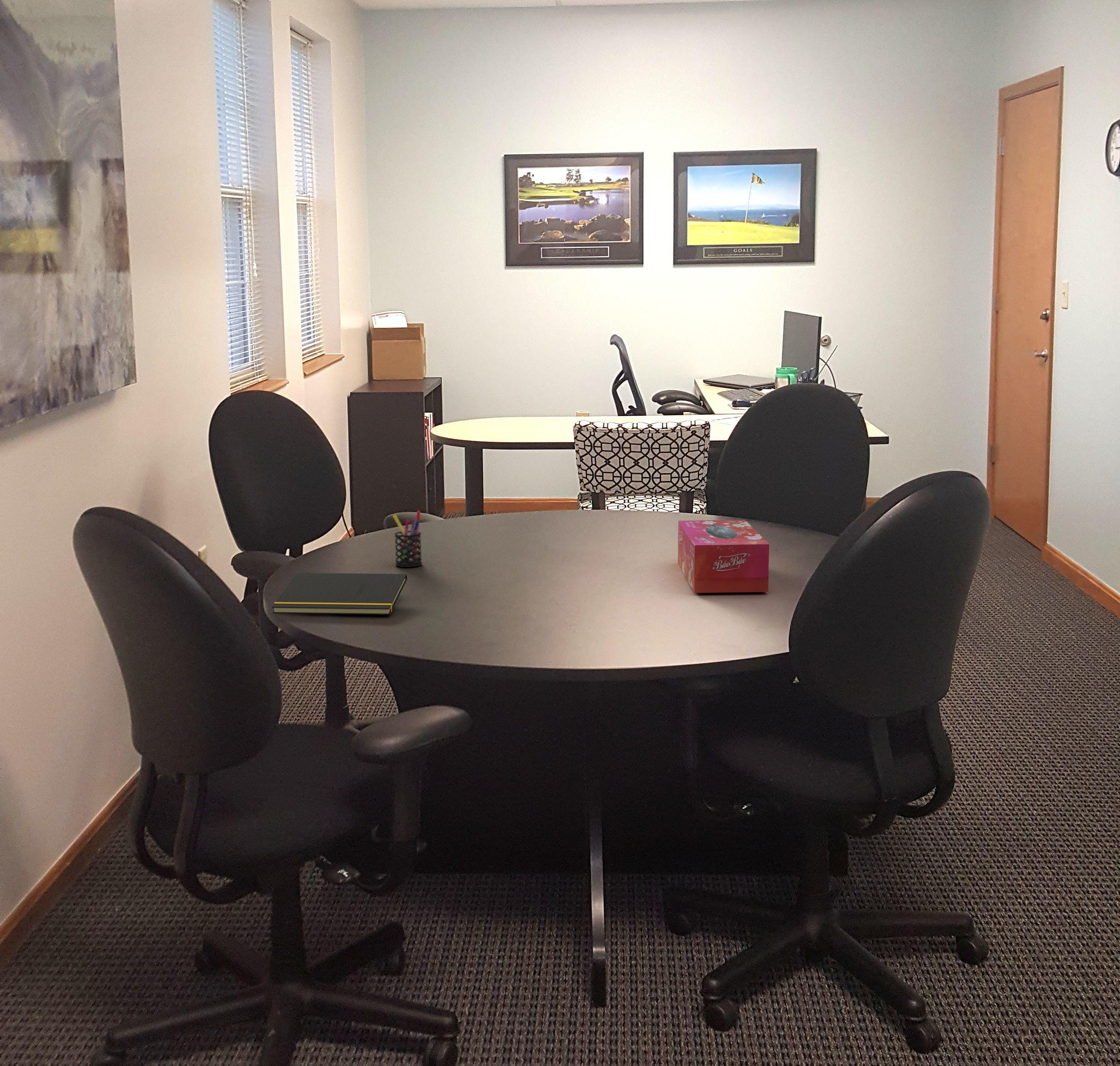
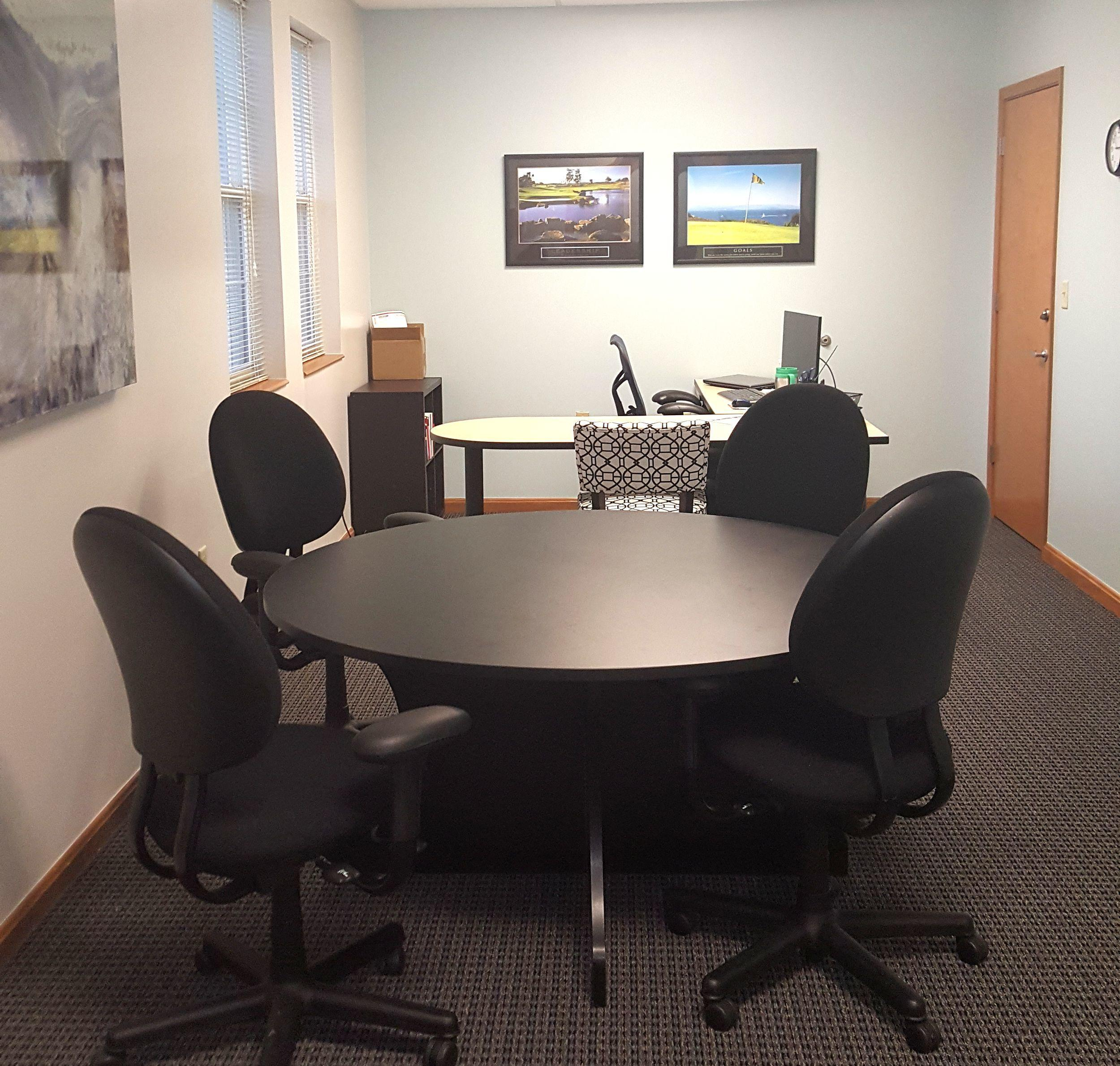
- tissue box [677,520,770,593]
- pen holder [392,510,422,567]
- notepad [271,572,408,615]
